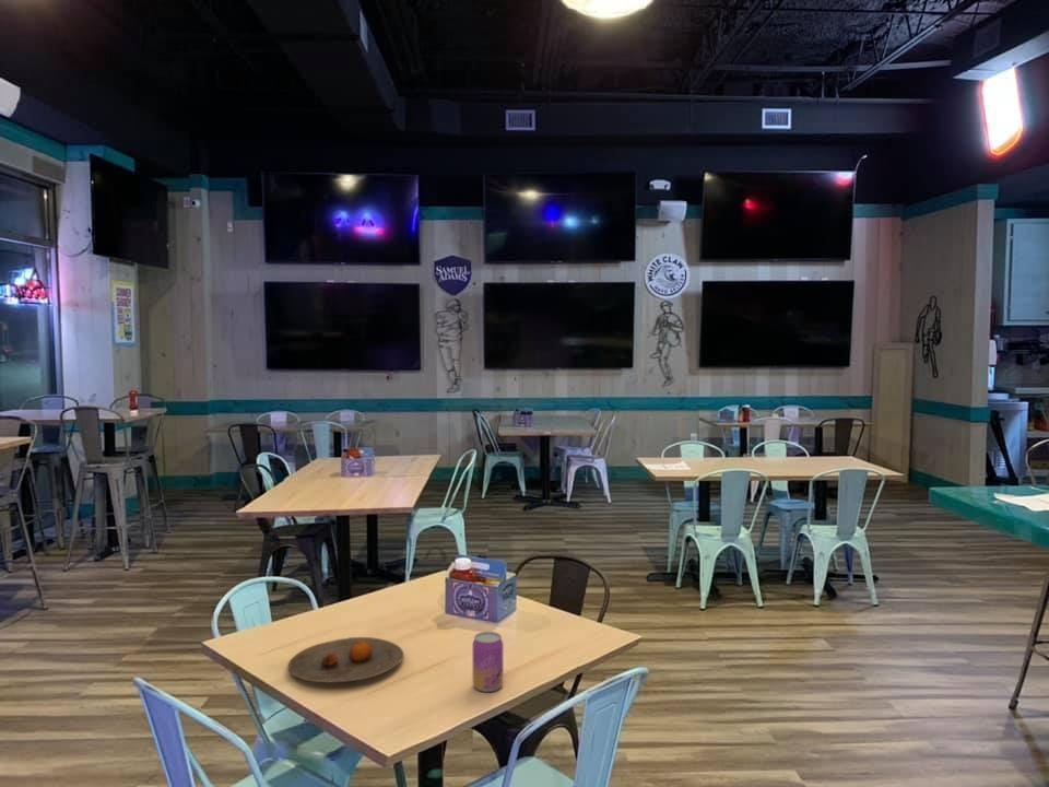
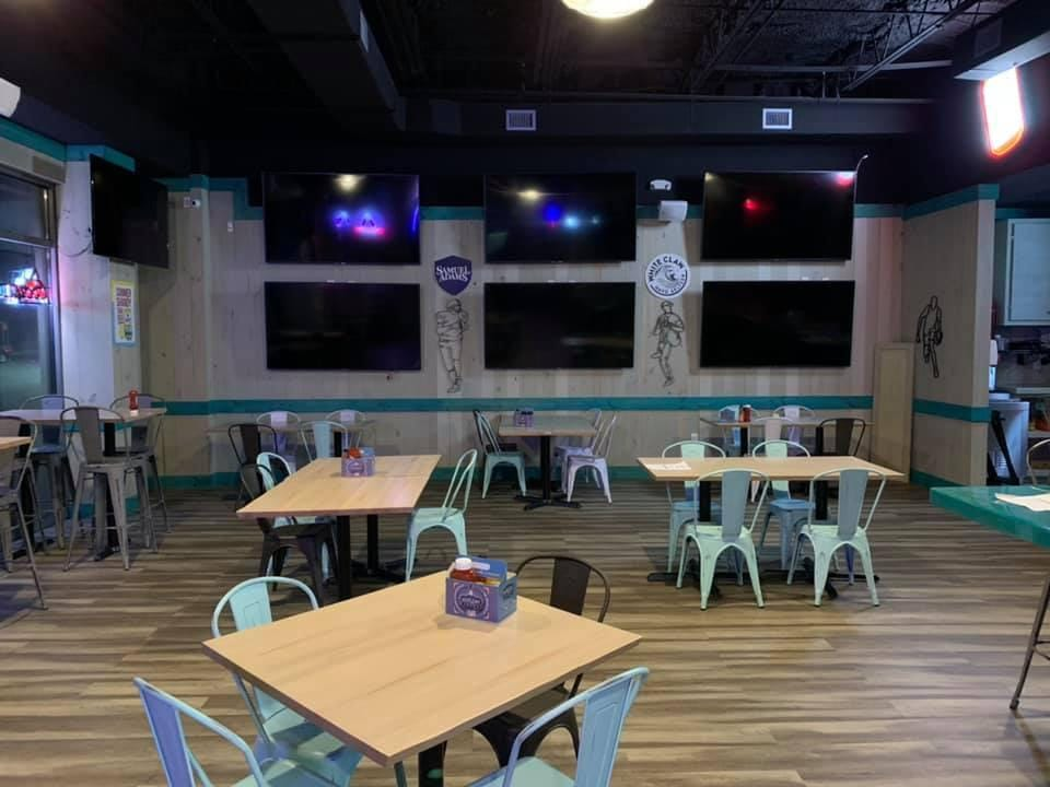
- plate [287,636,404,683]
- beer can [472,631,504,693]
